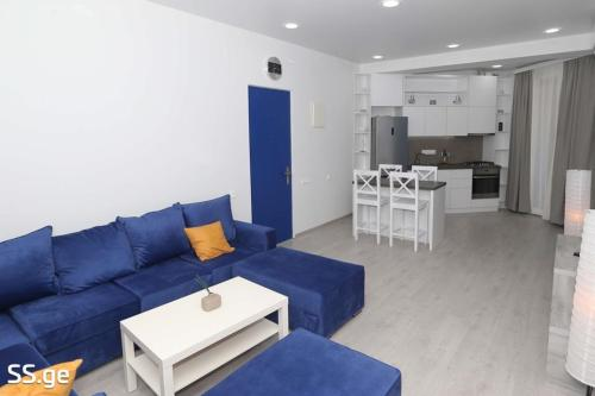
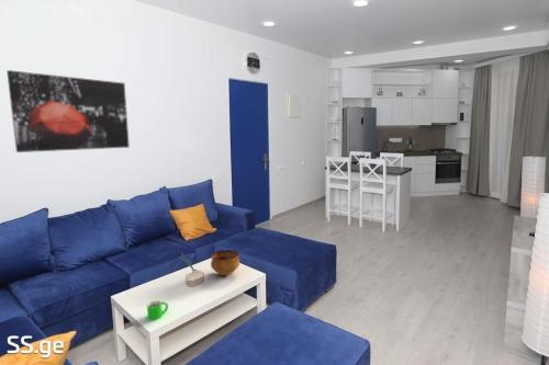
+ bowl [210,249,240,276]
+ mug [146,300,169,321]
+ wall art [5,69,131,153]
